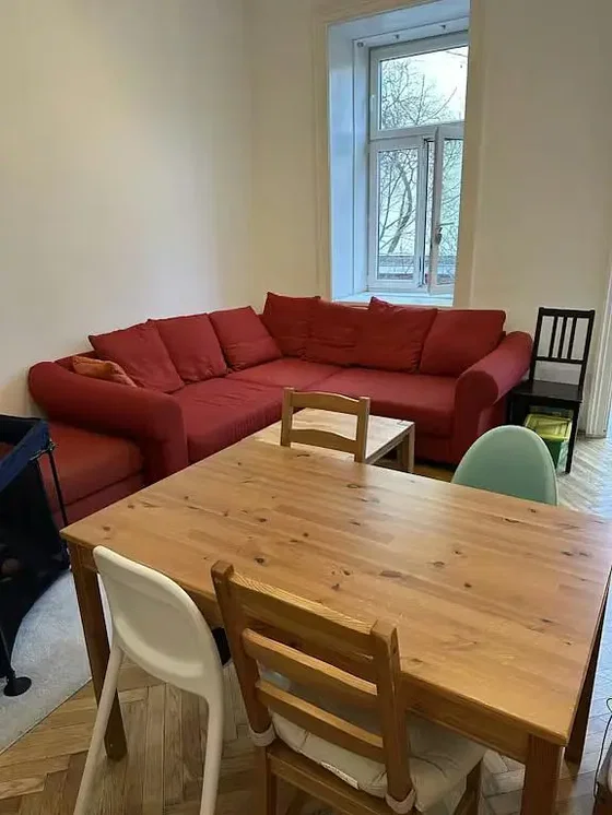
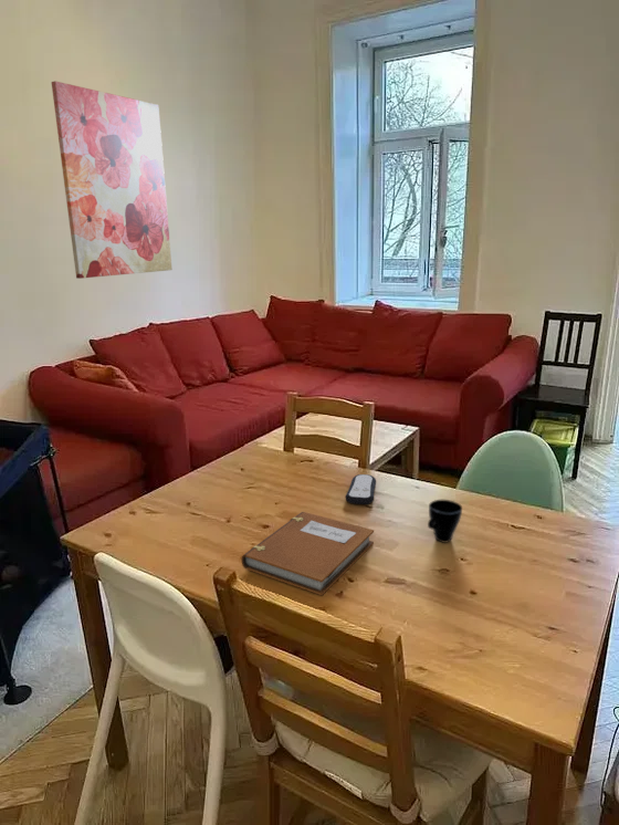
+ notebook [240,511,375,596]
+ wall art [51,80,174,280]
+ cup [427,499,463,544]
+ remote control [345,473,377,505]
